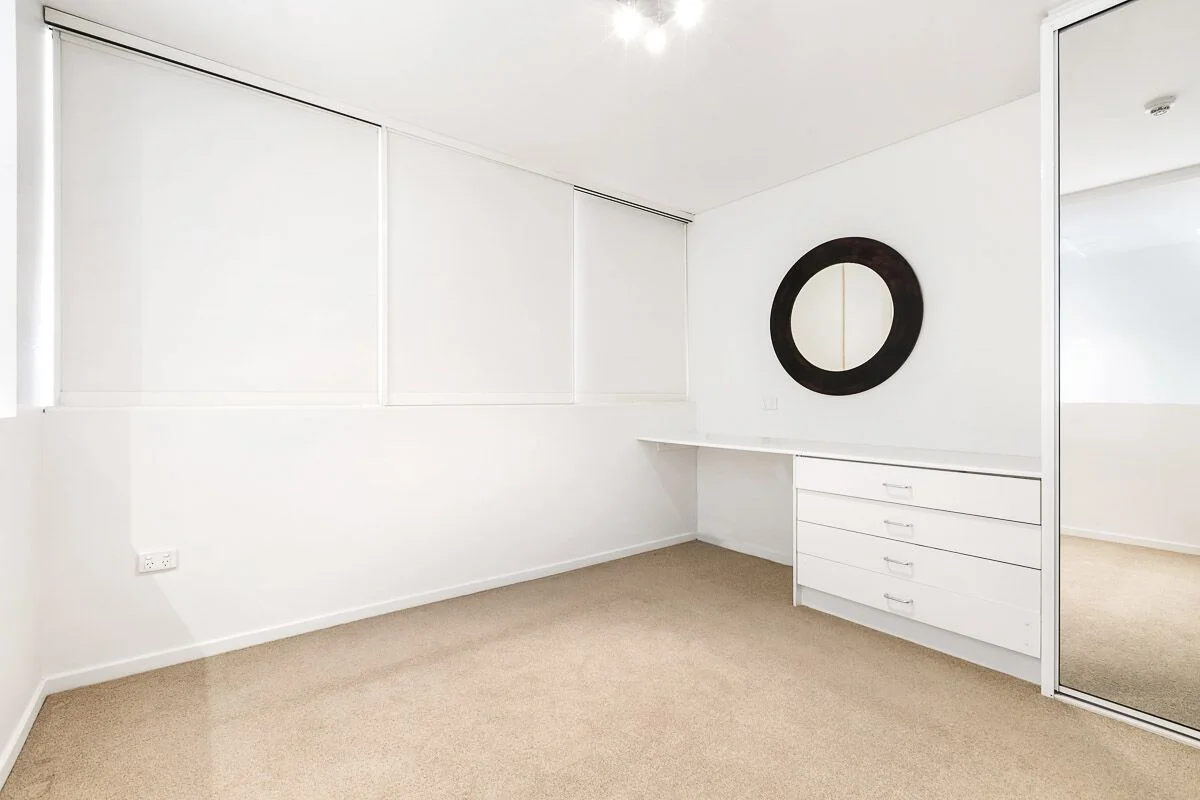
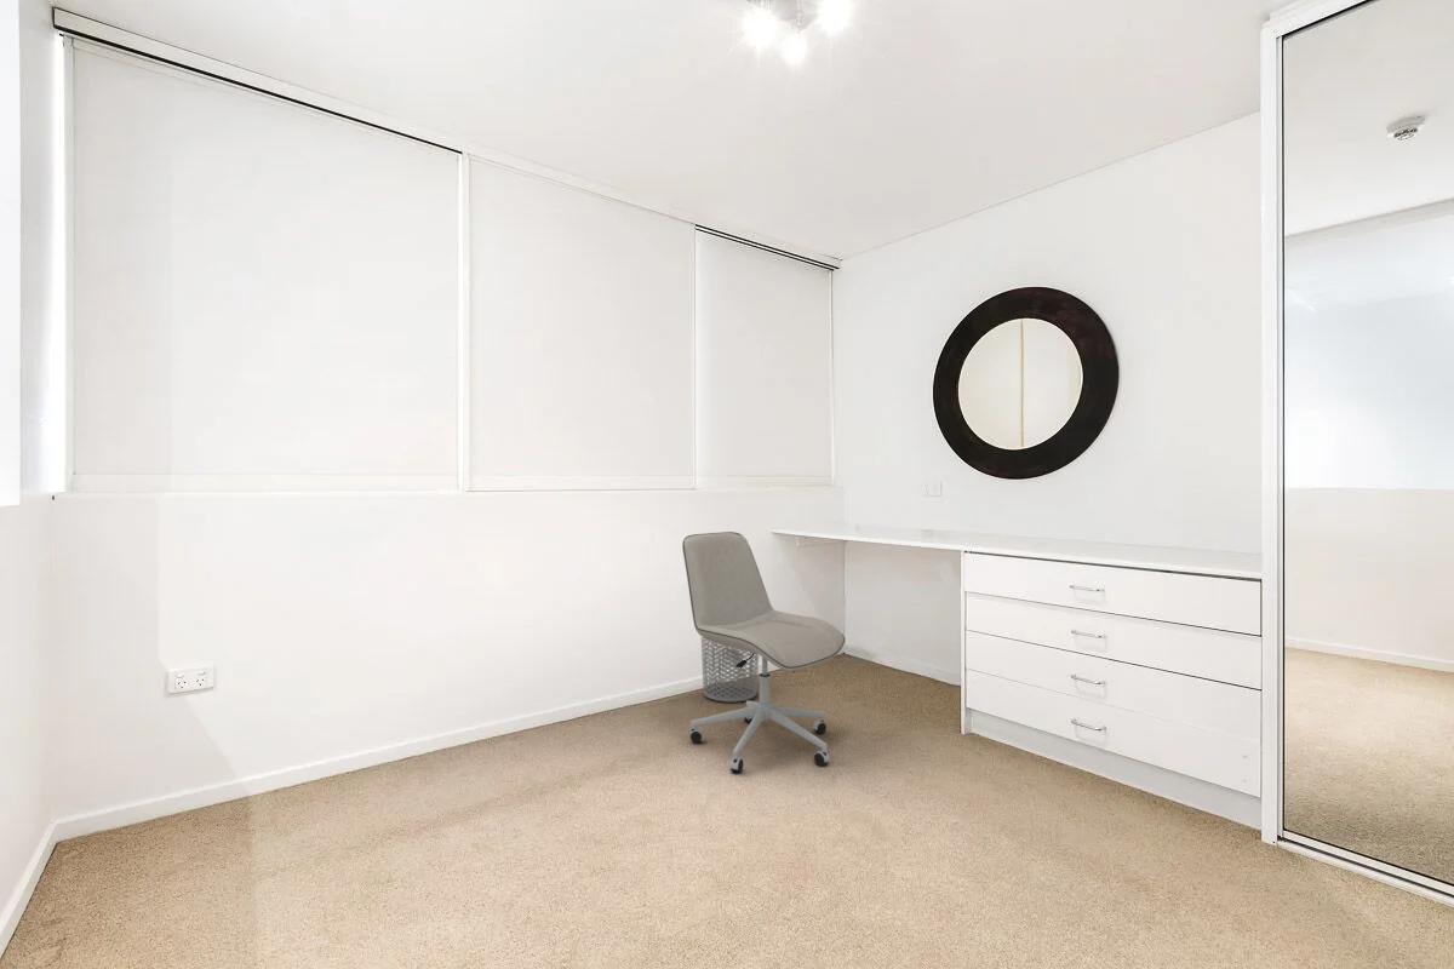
+ waste bin [700,636,760,704]
+ office chair [681,531,846,774]
